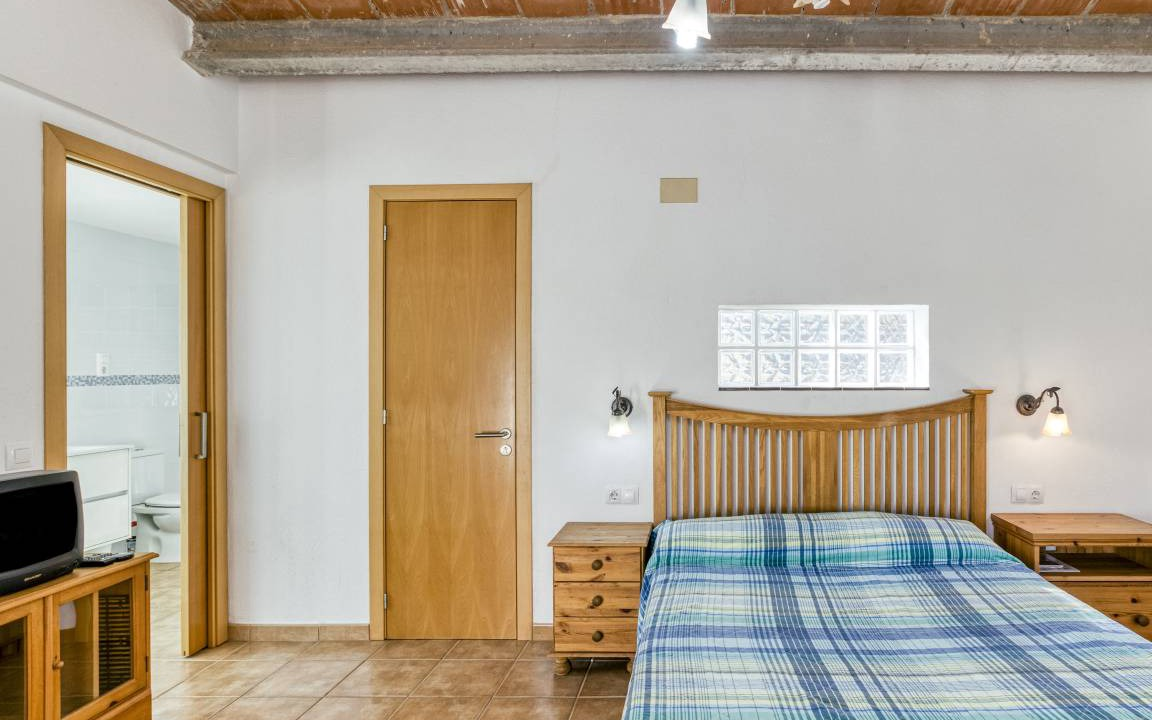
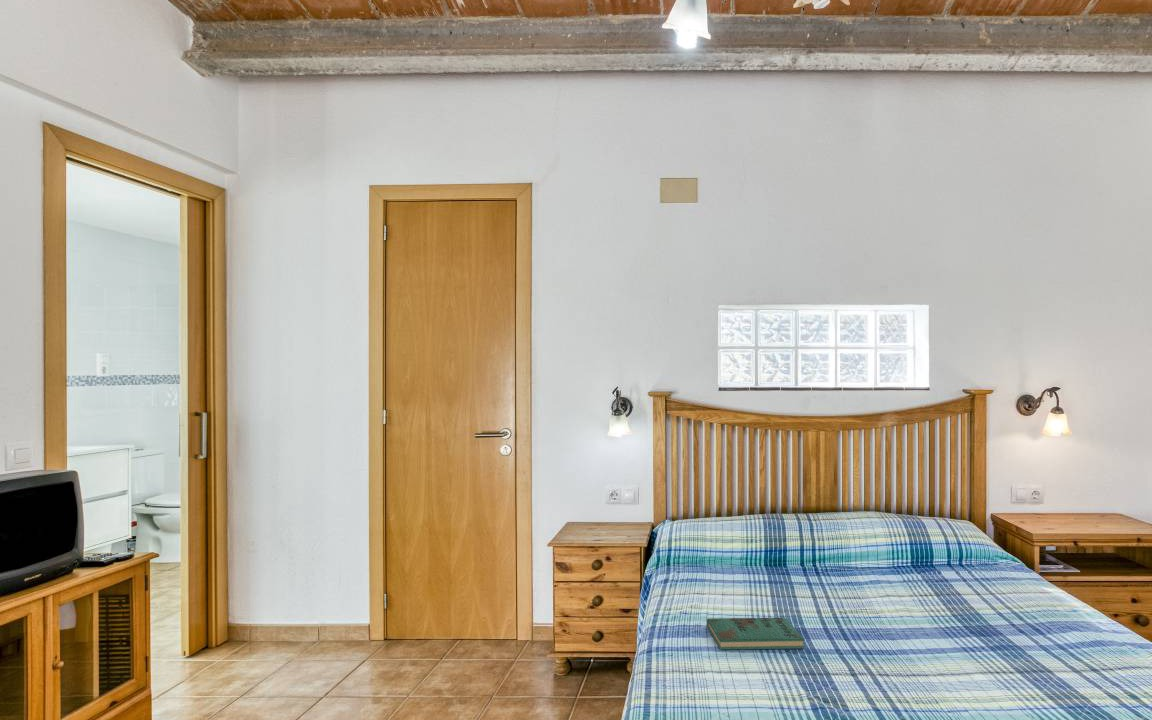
+ book [706,617,805,651]
